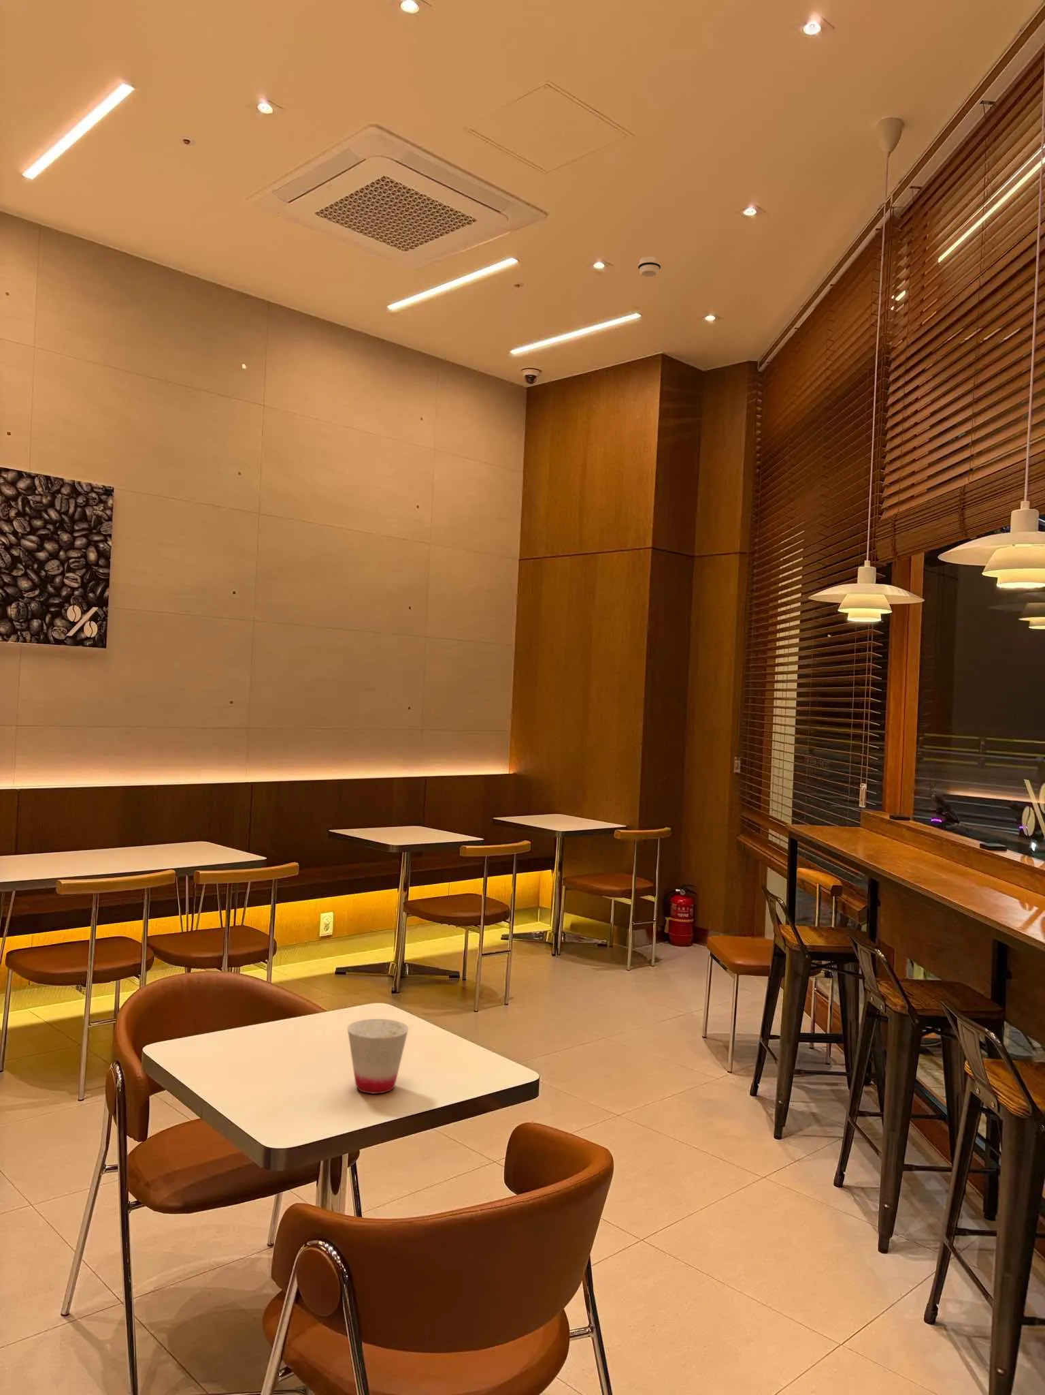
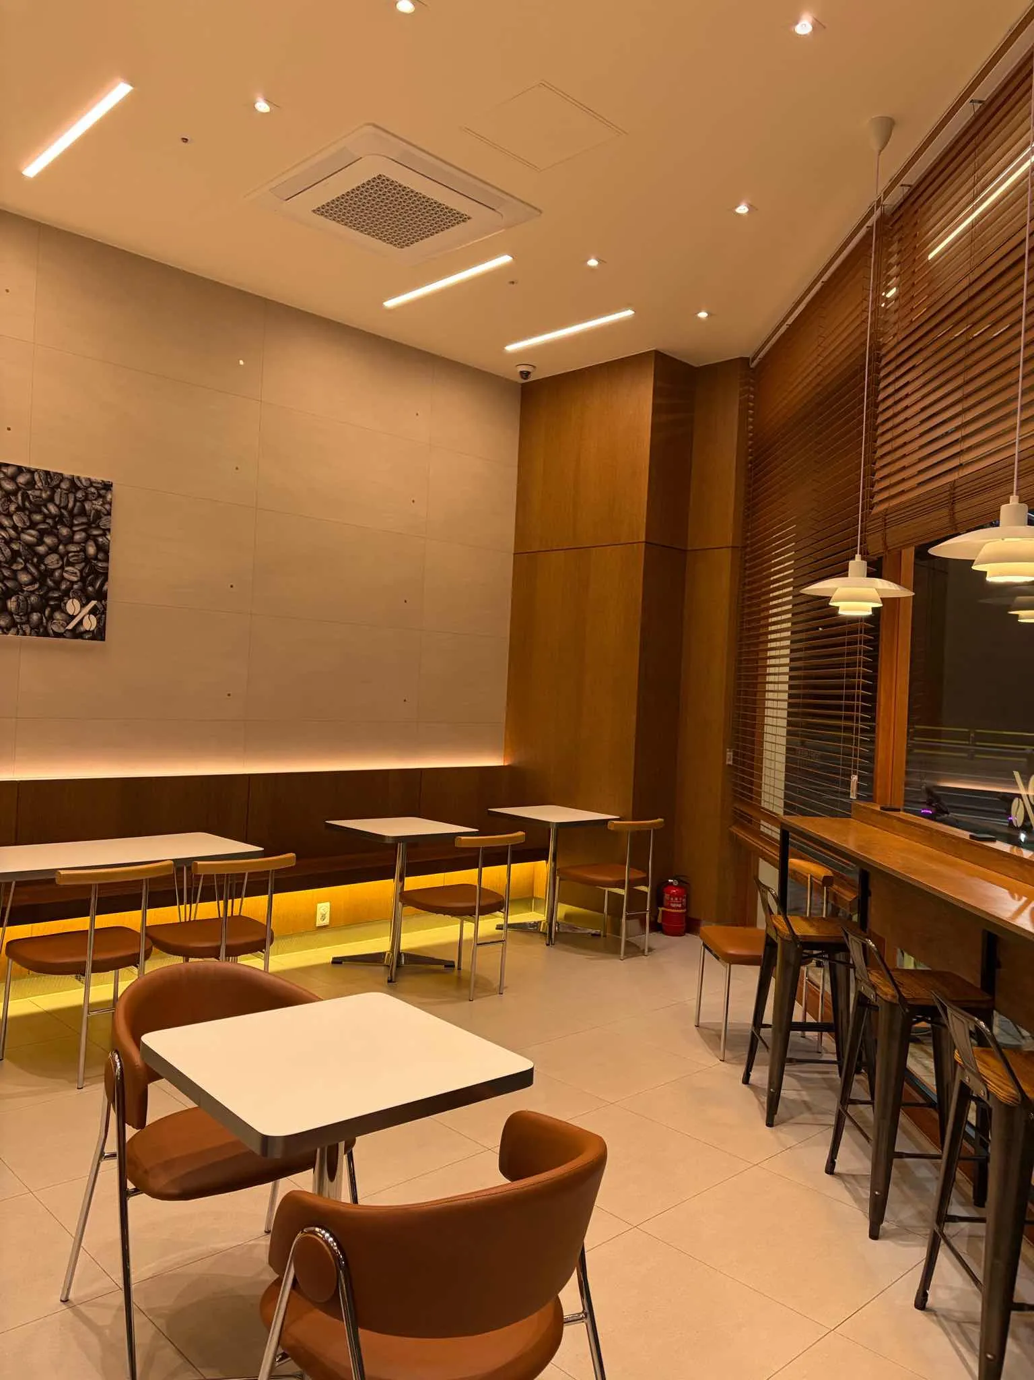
- cup [347,1018,408,1095]
- smoke detector [638,256,661,278]
